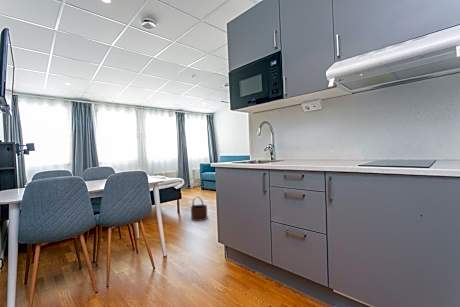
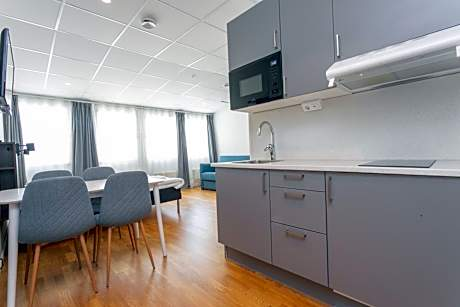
- wooden bucket [190,196,208,222]
